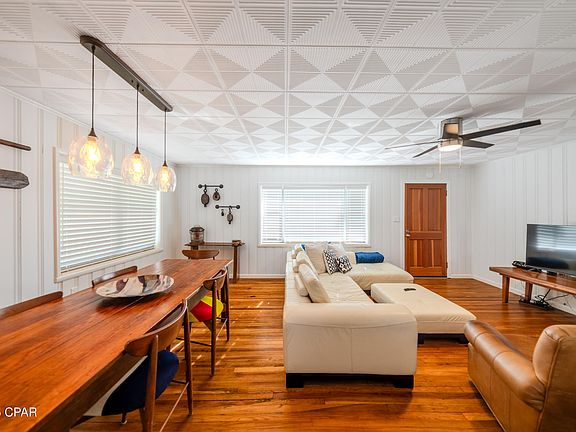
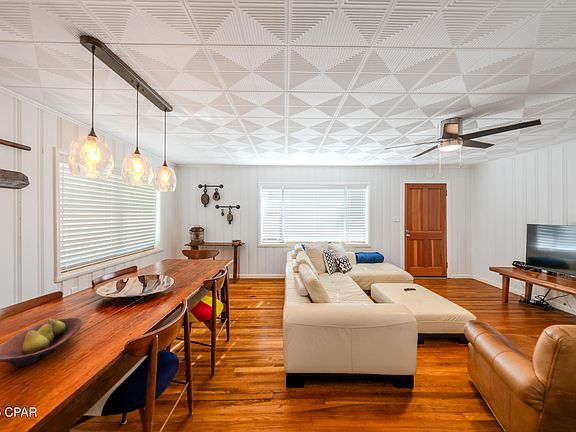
+ fruit bowl [0,317,84,368]
